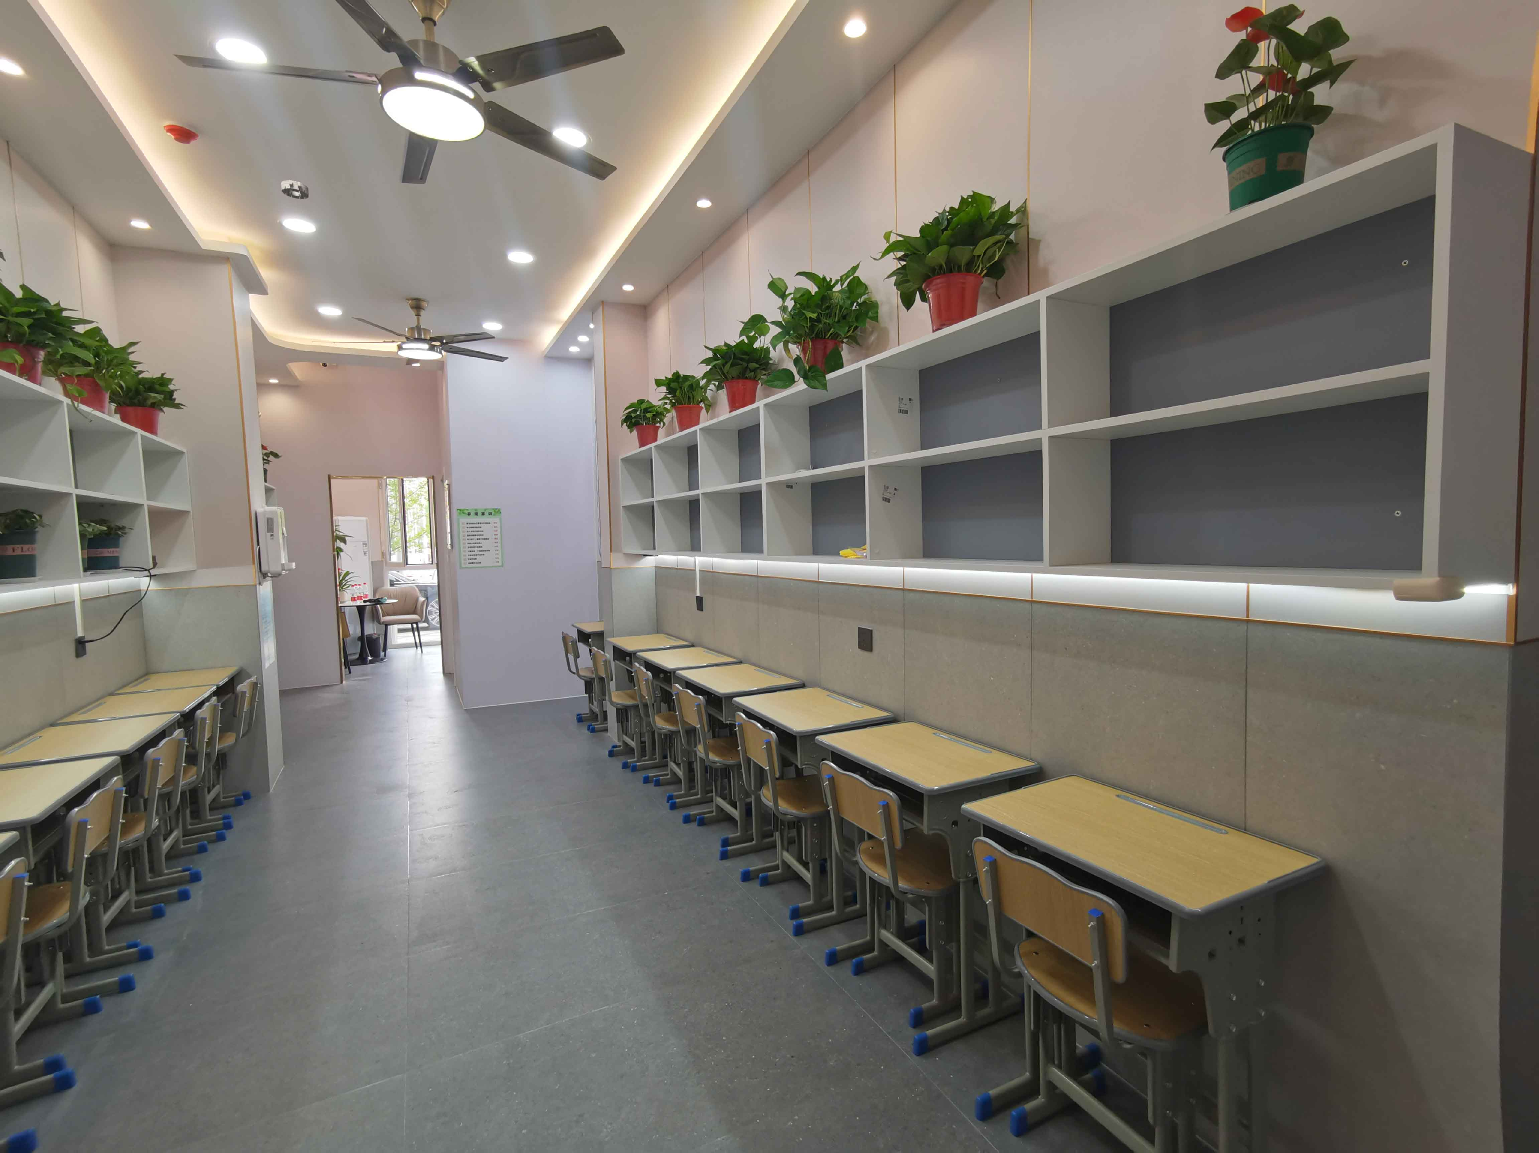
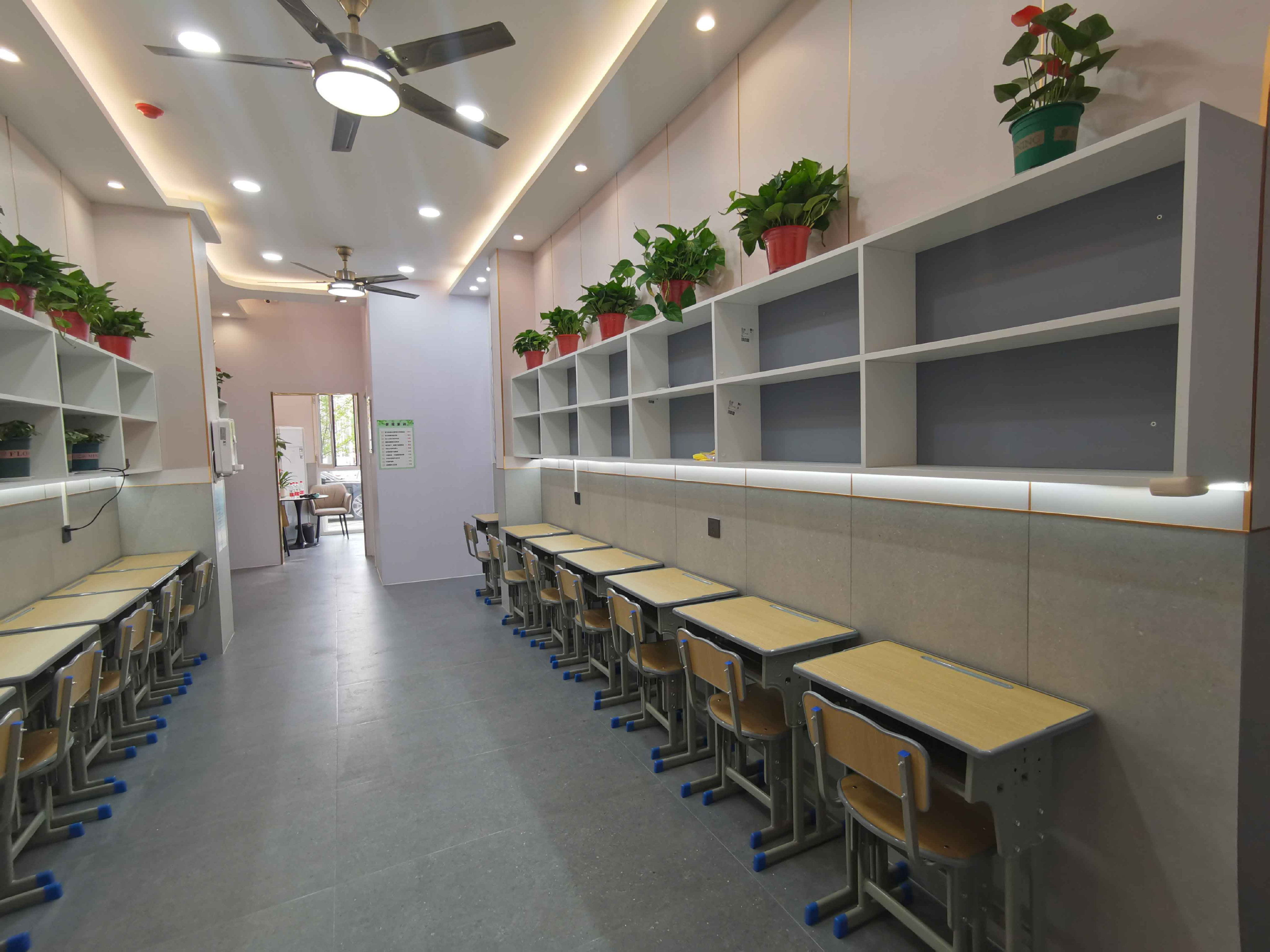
- smoke detector [281,179,309,200]
